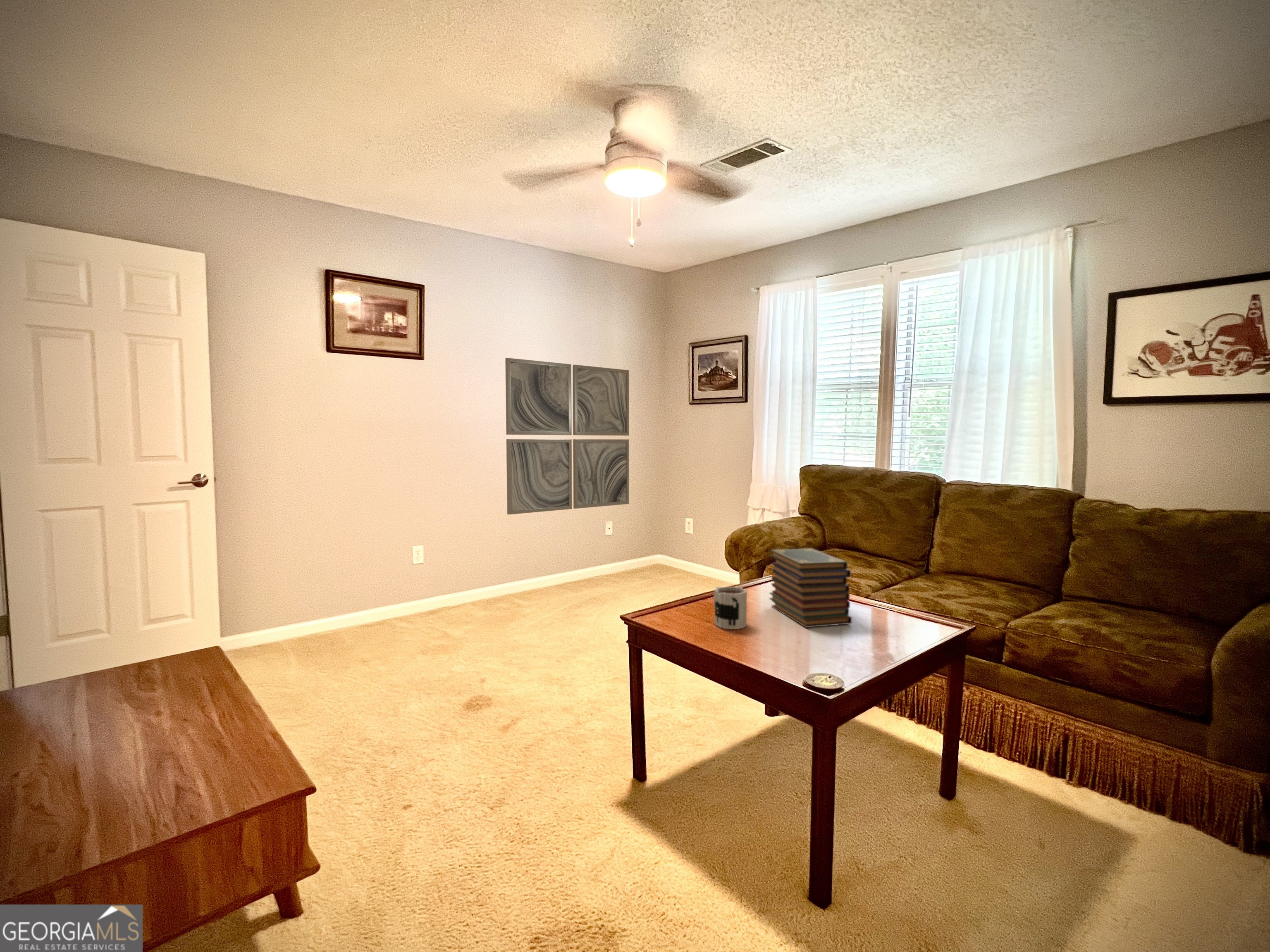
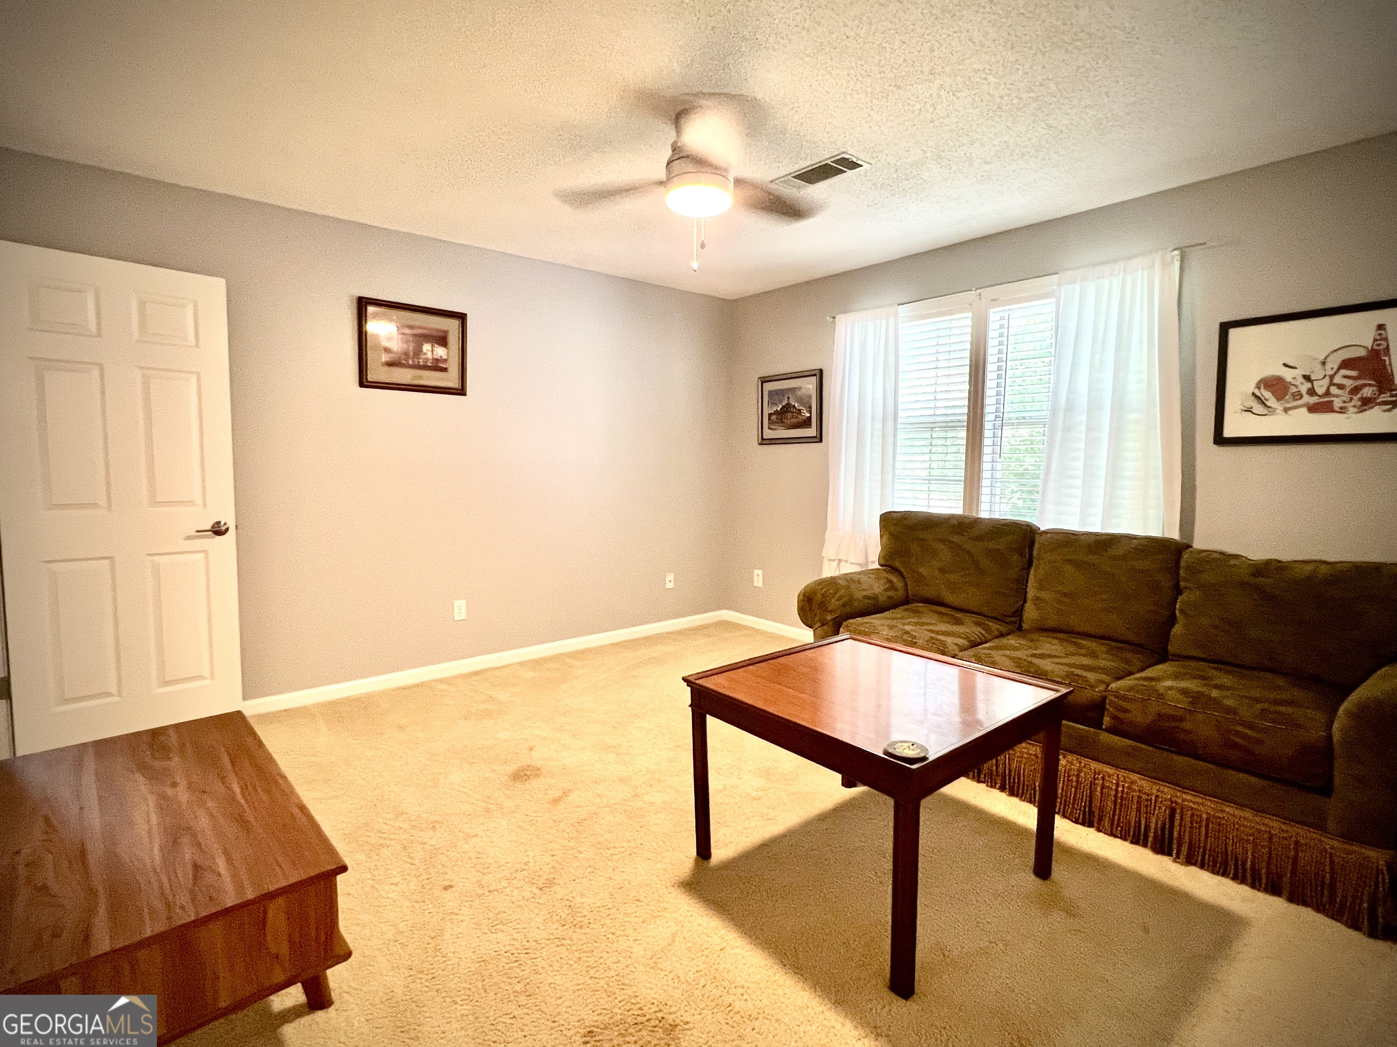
- mug [714,586,747,630]
- book stack [769,548,852,628]
- wall art [505,357,630,515]
